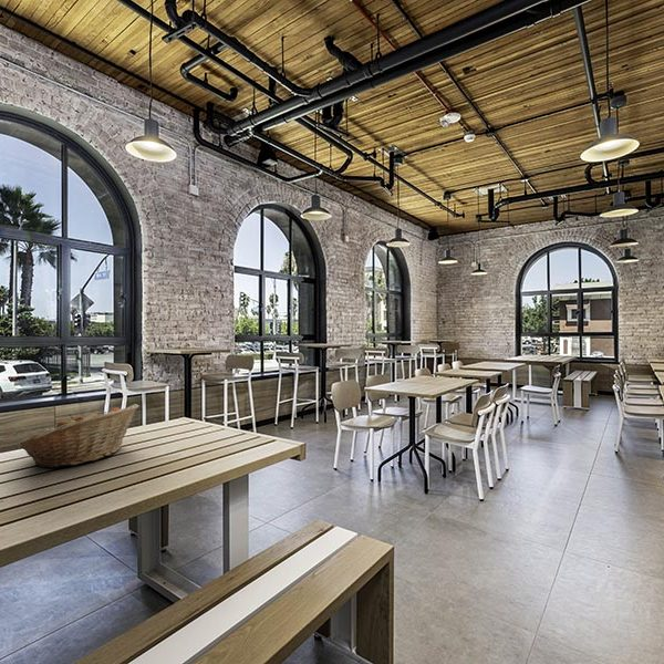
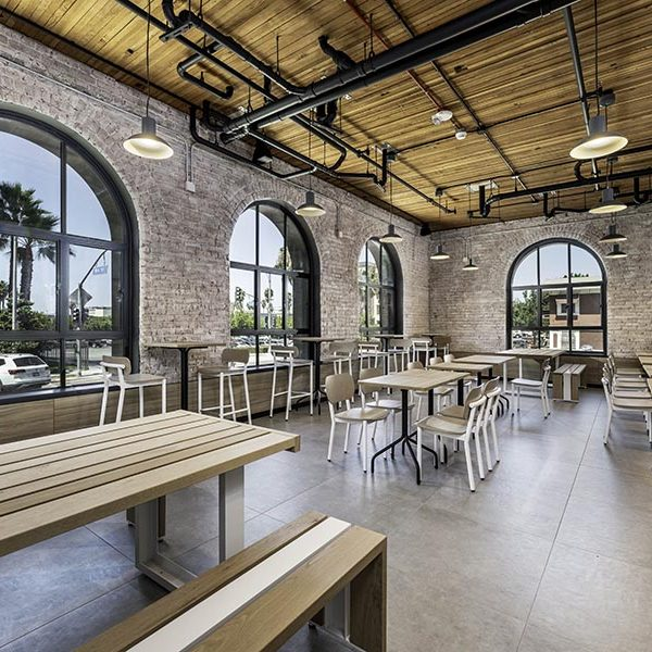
- fruit basket [17,403,139,469]
